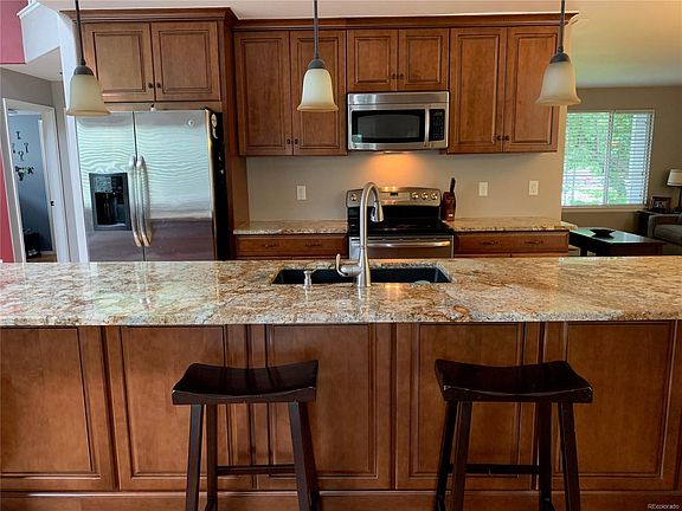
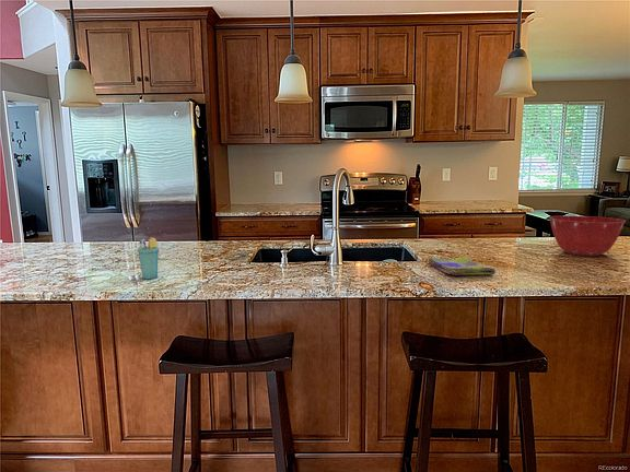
+ dish towel [428,256,497,276]
+ cup [137,236,160,280]
+ mixing bowl [548,215,627,257]
